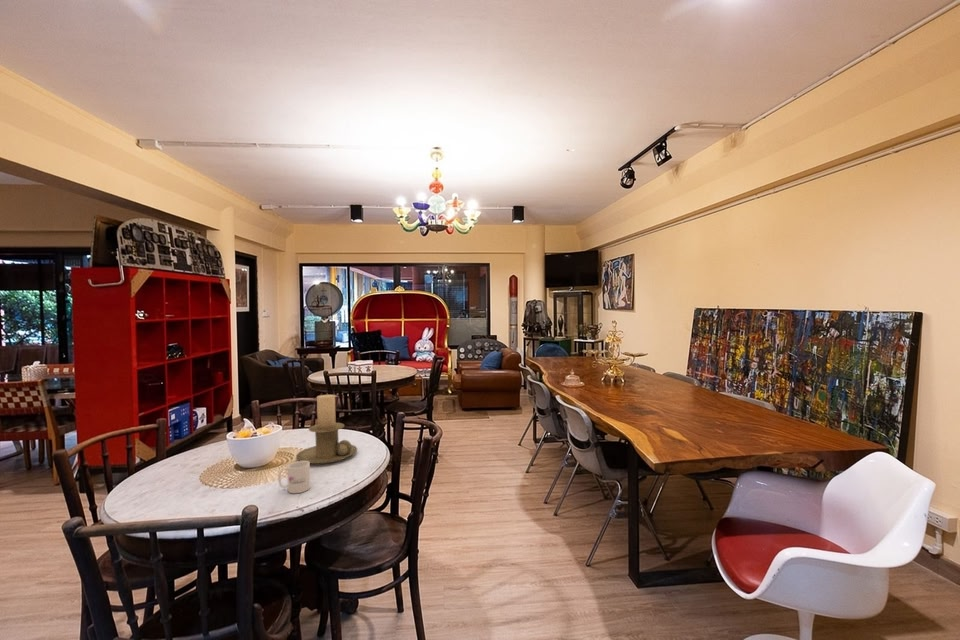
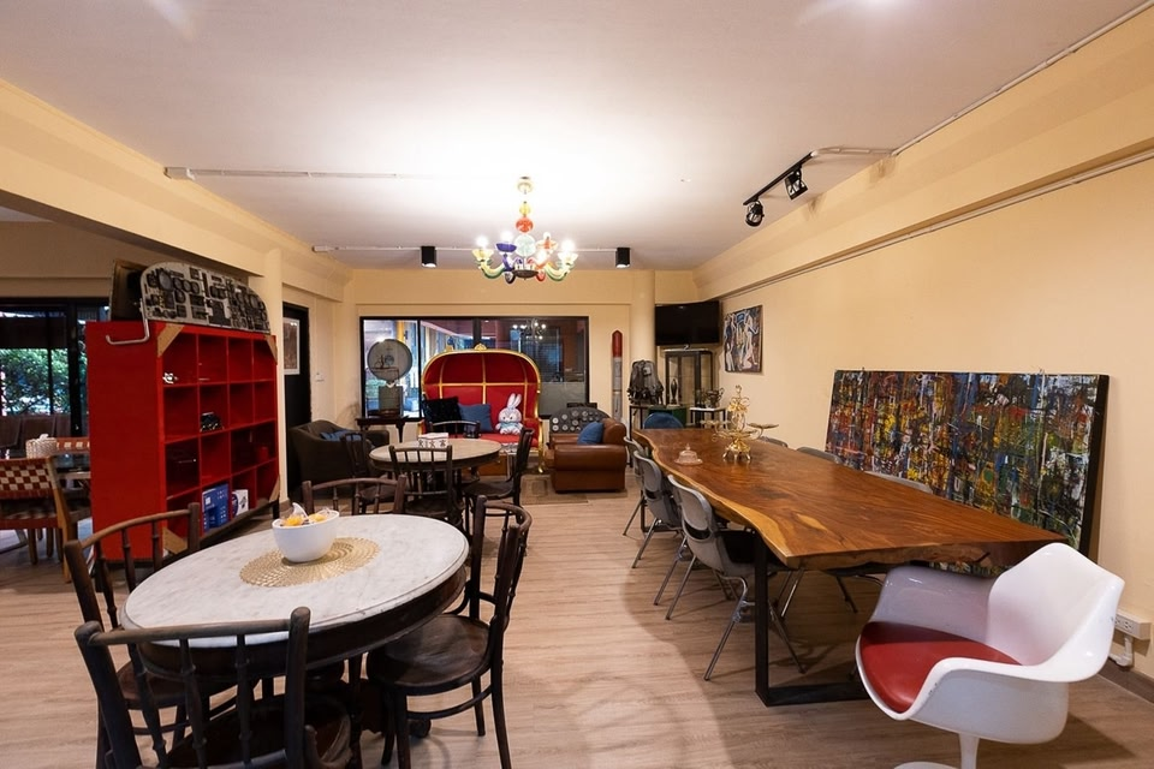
- candle holder [295,394,358,465]
- mug [277,460,311,494]
